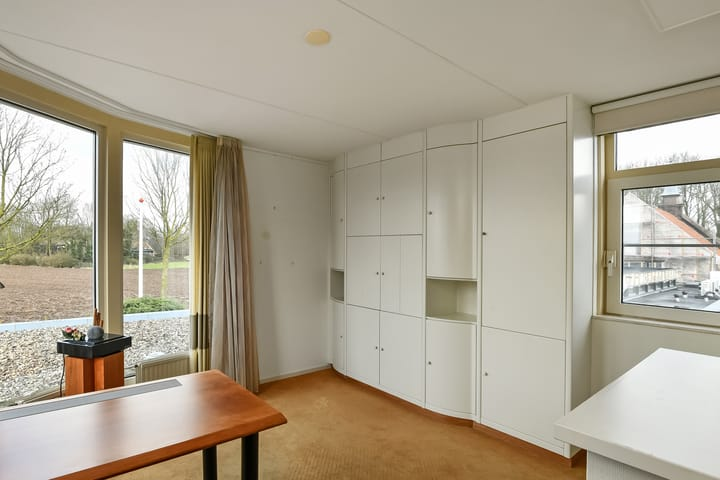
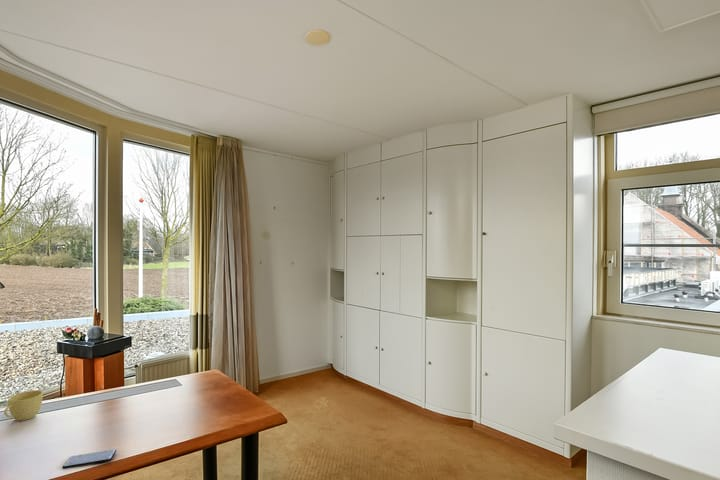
+ cup [3,389,44,422]
+ smartphone [62,448,117,469]
